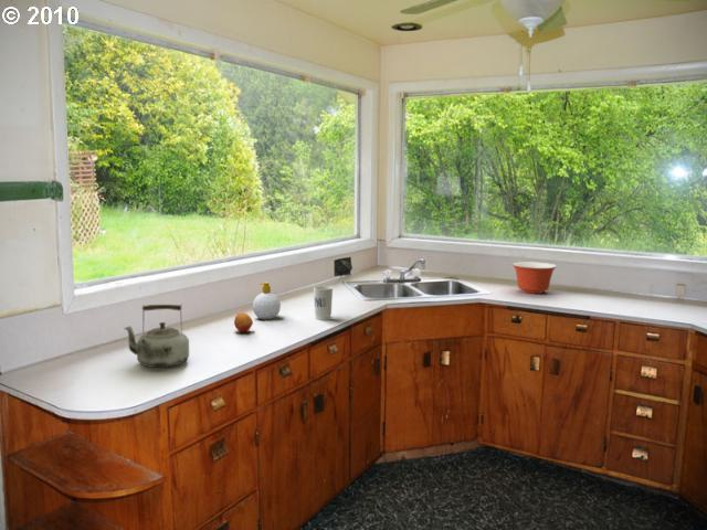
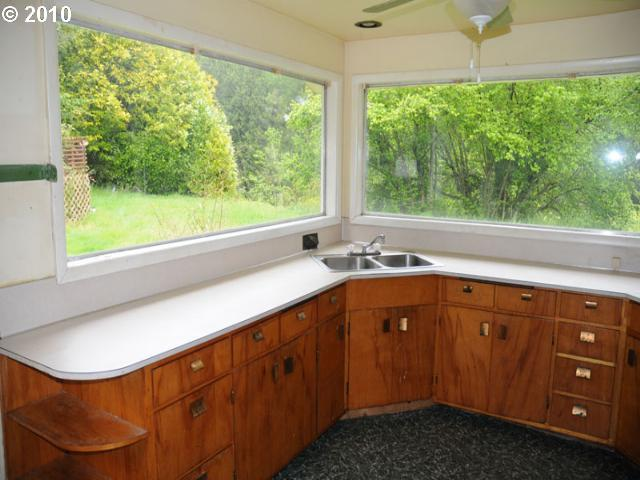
- soap bottle [252,282,282,320]
- fruit [233,311,254,333]
- kettle [123,304,190,369]
- mixing bowl [511,262,558,295]
- cup [313,285,334,321]
